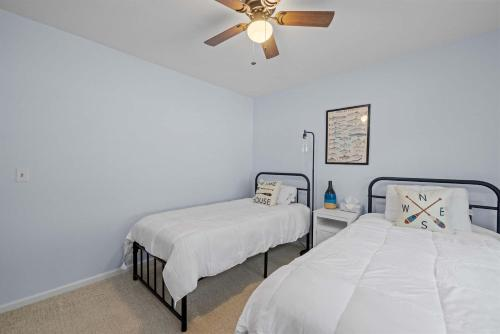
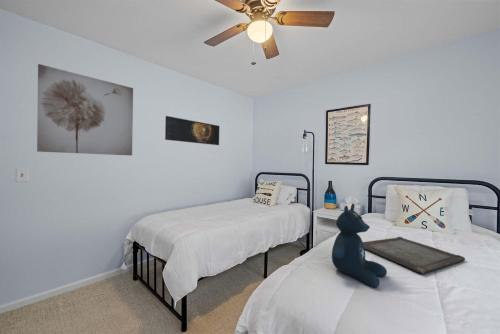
+ serving tray [362,236,466,275]
+ wall art [36,63,134,157]
+ stuffed bear [331,203,388,289]
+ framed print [164,115,220,146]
